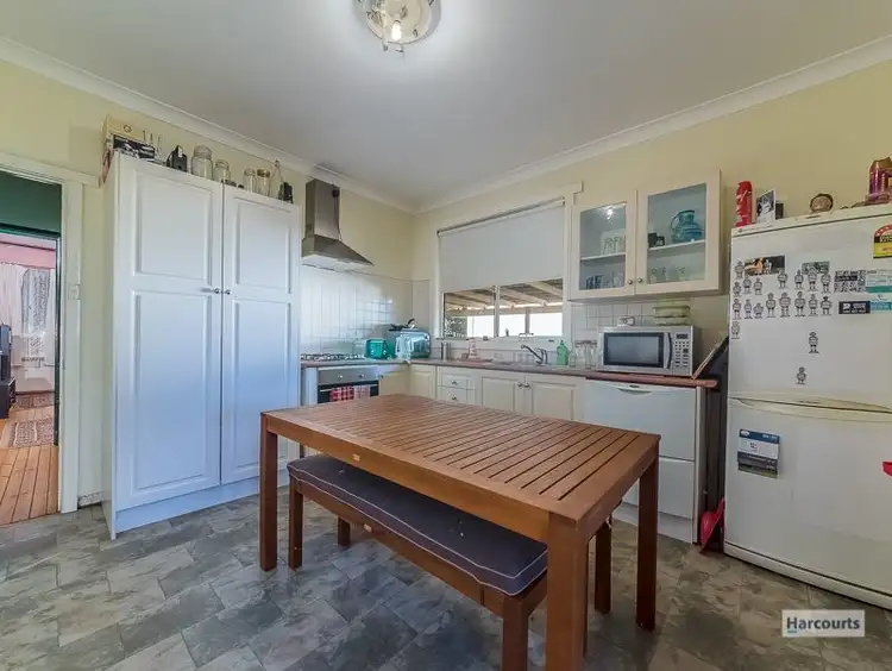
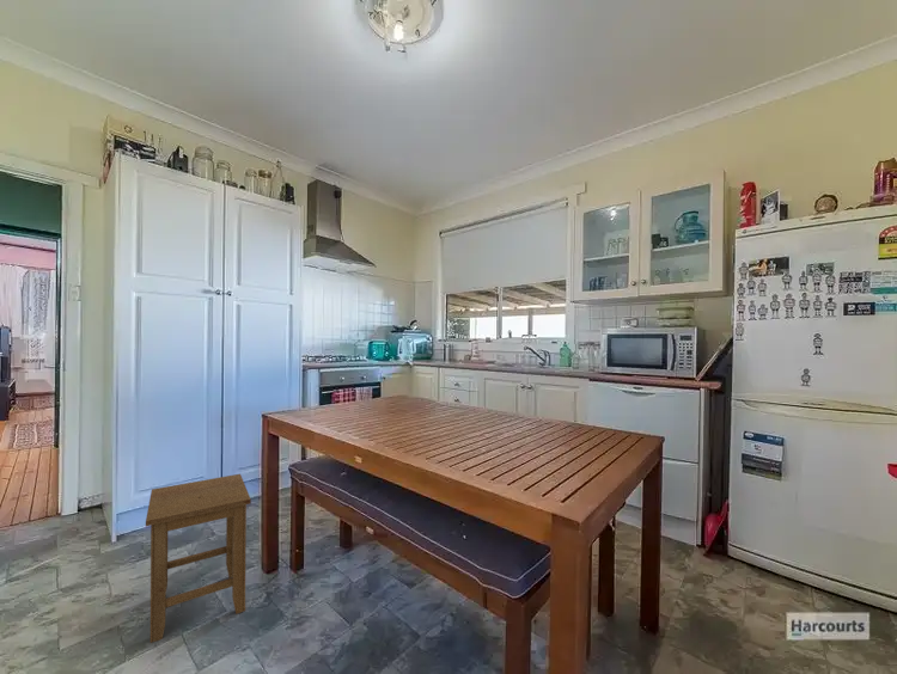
+ stool [145,473,252,644]
